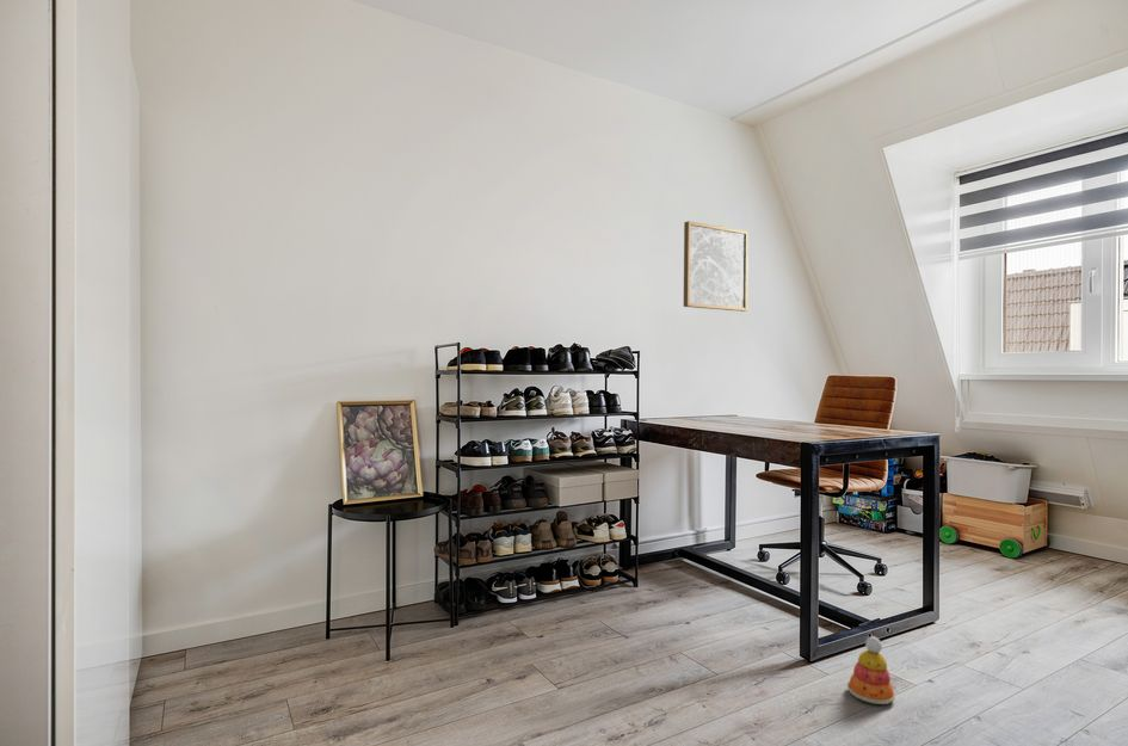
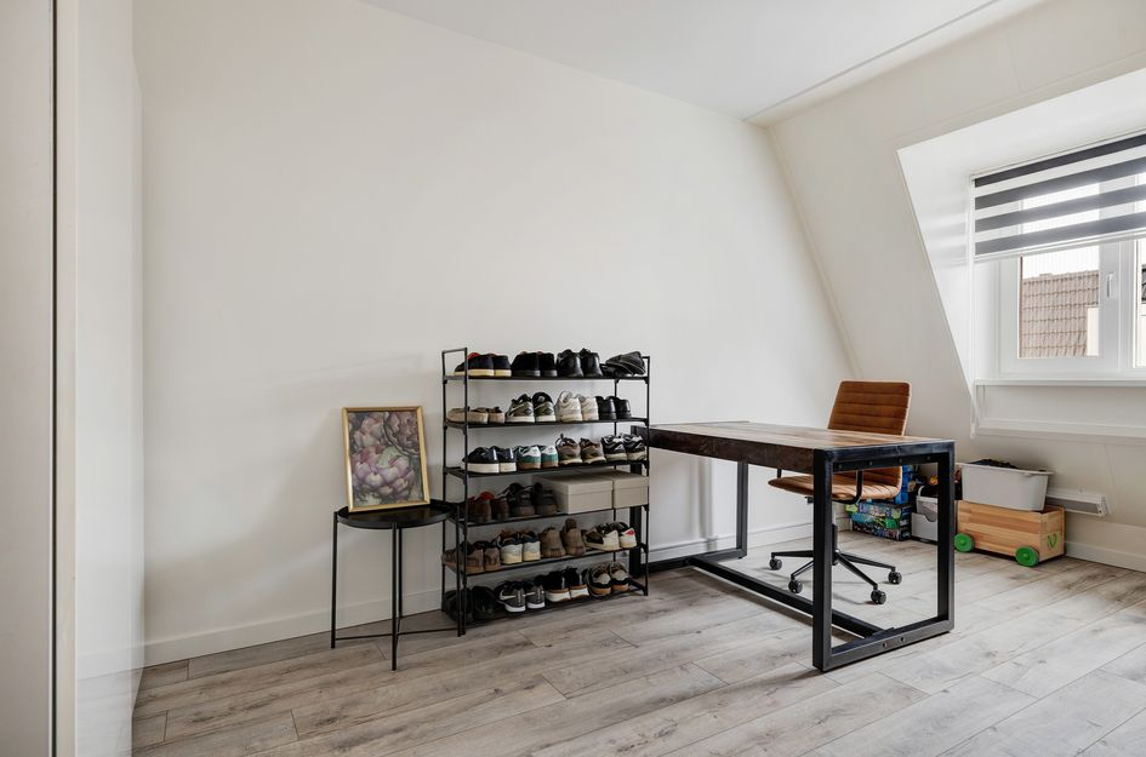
- wall art [683,220,750,313]
- stacking toy [846,635,896,705]
